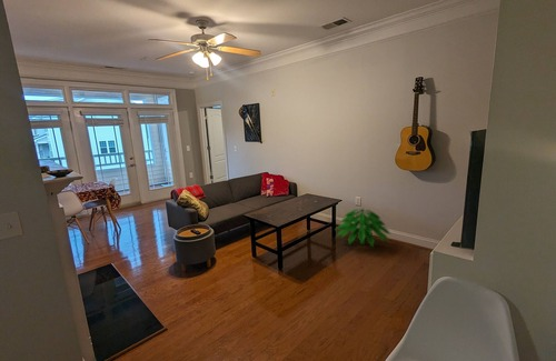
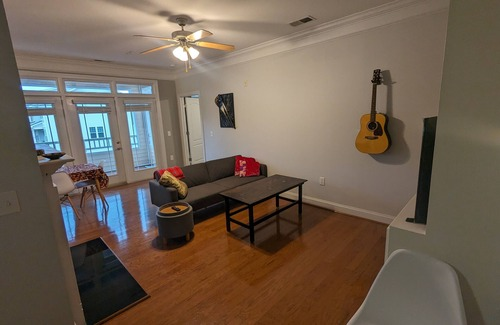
- indoor plant [334,208,393,248]
